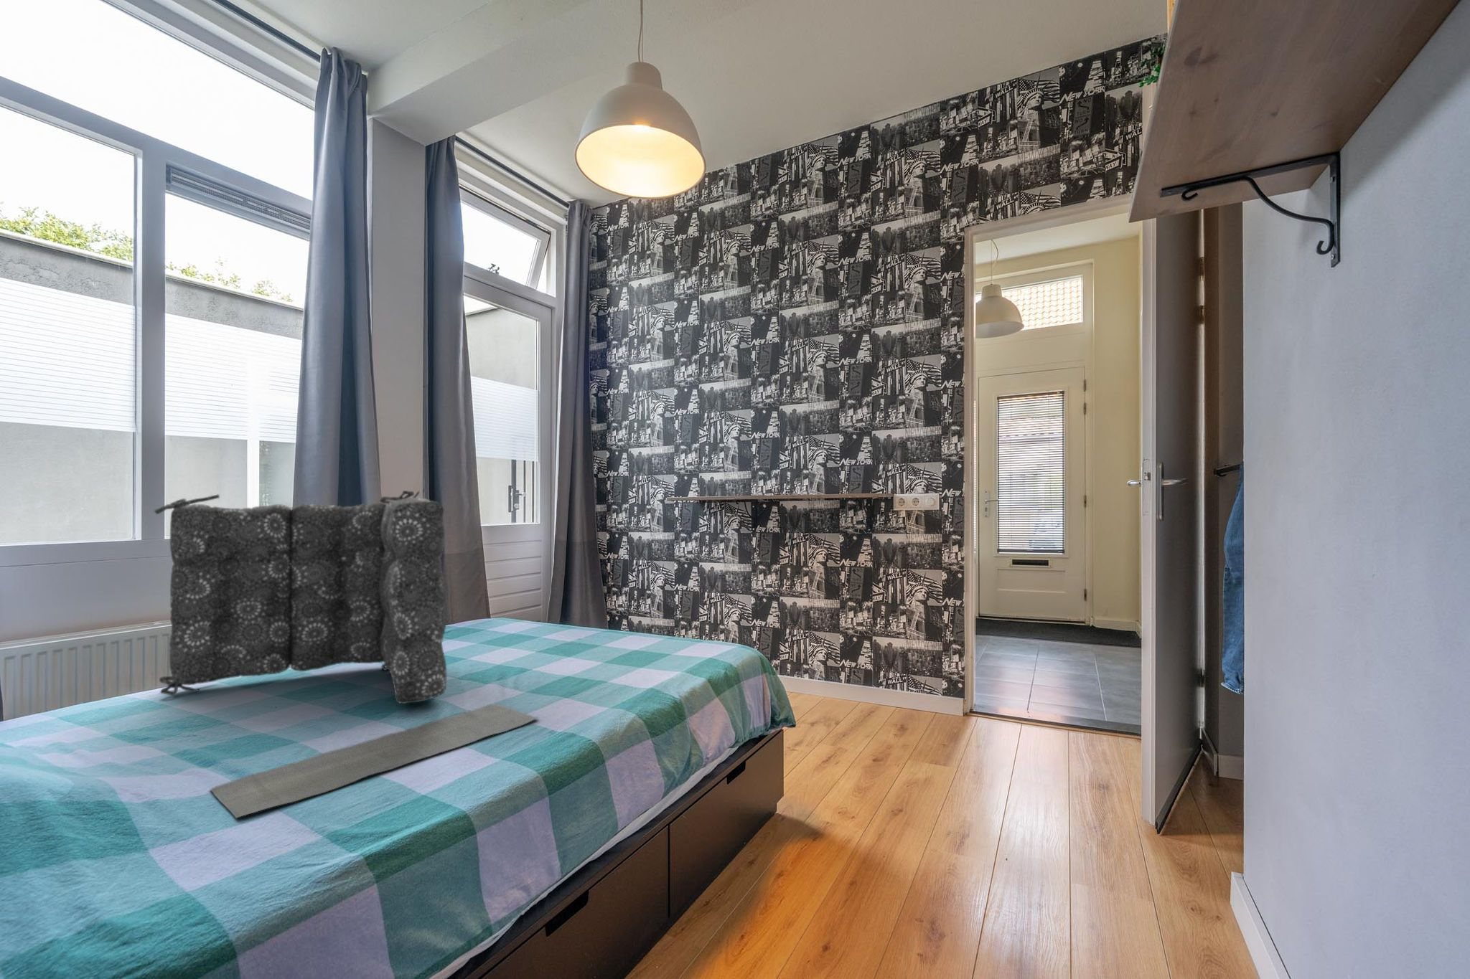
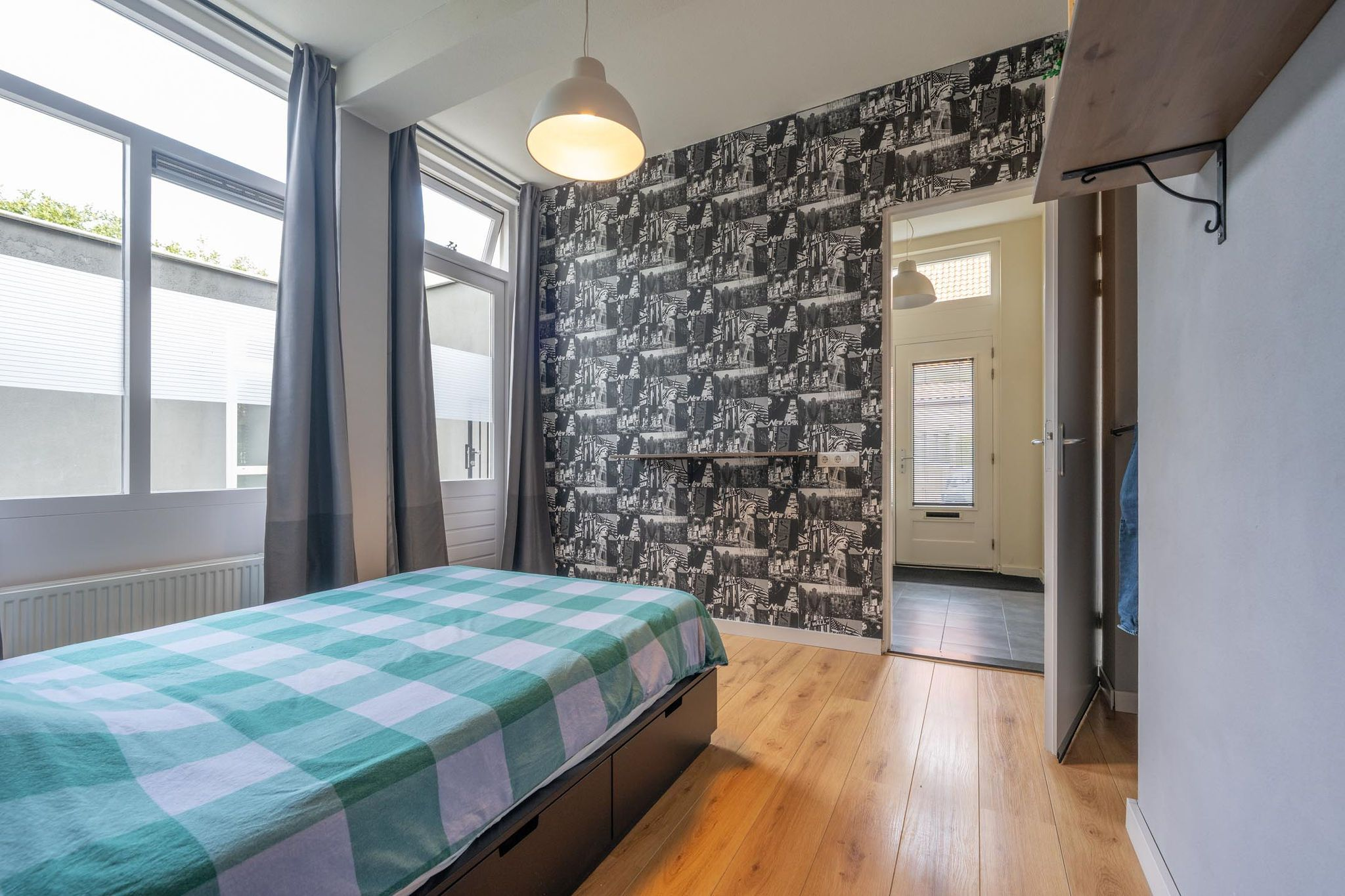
- bath mat [209,704,540,819]
- seat cushion [154,490,447,705]
